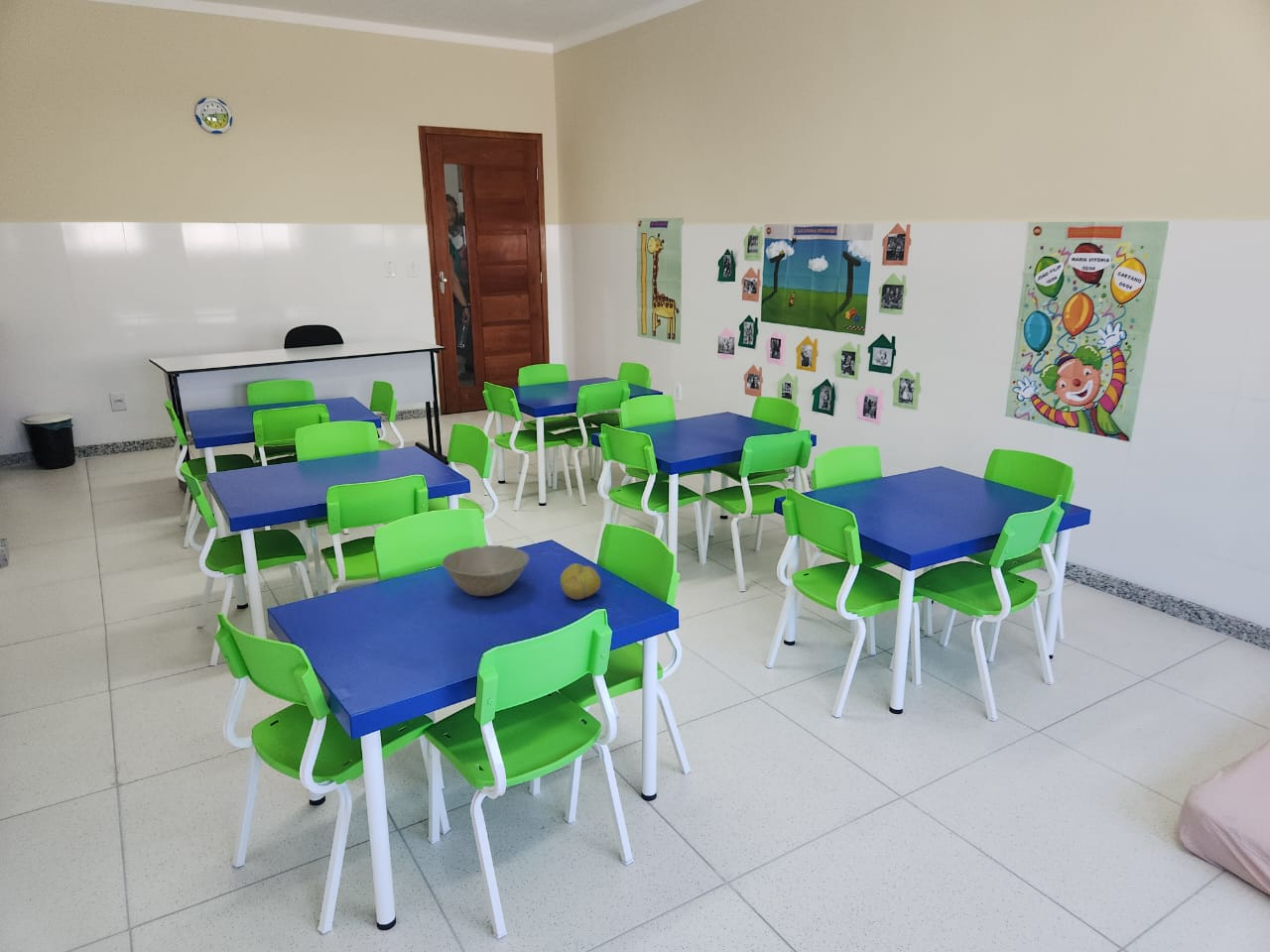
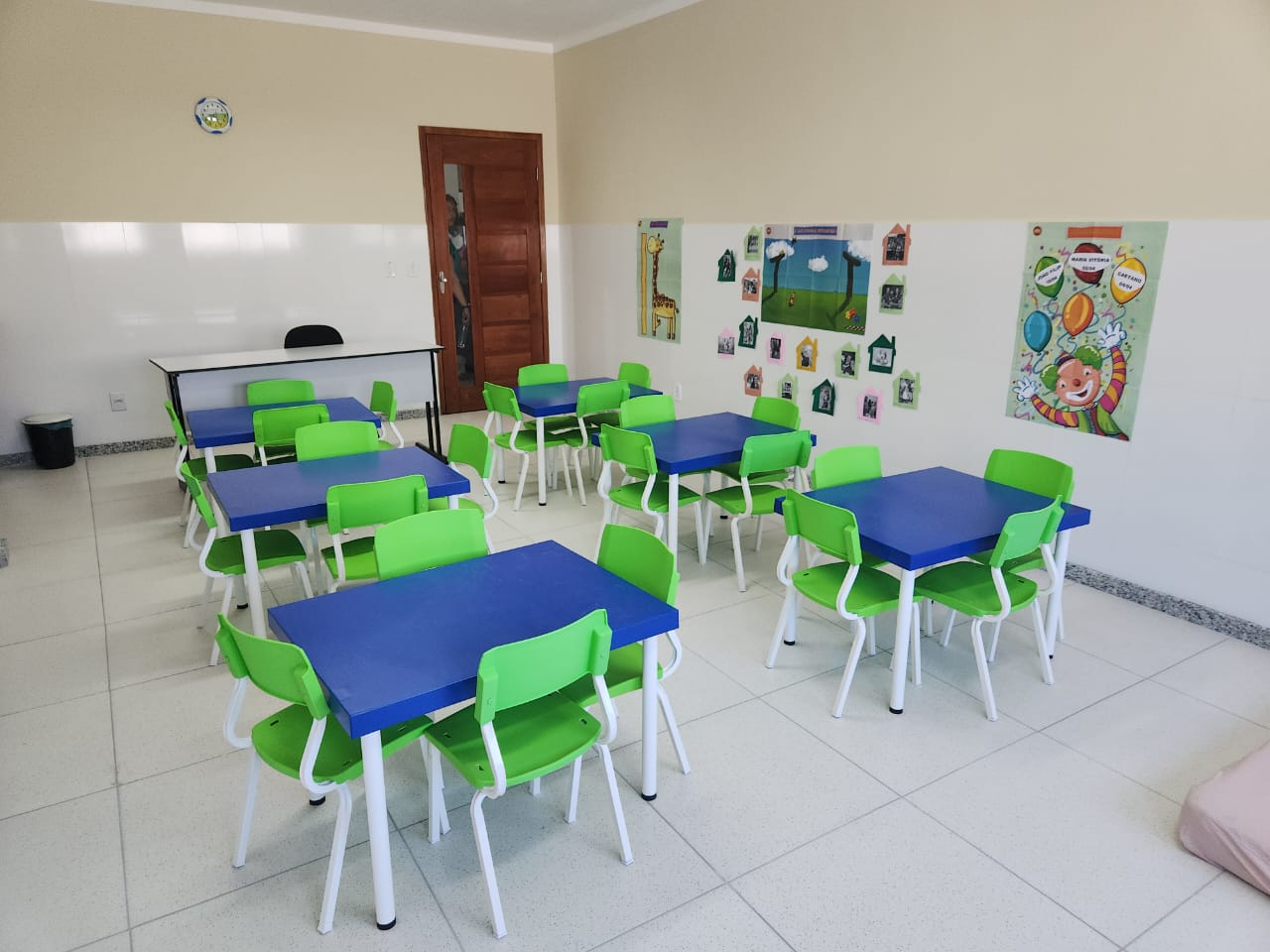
- fruit [560,562,601,601]
- bowl [442,544,530,597]
